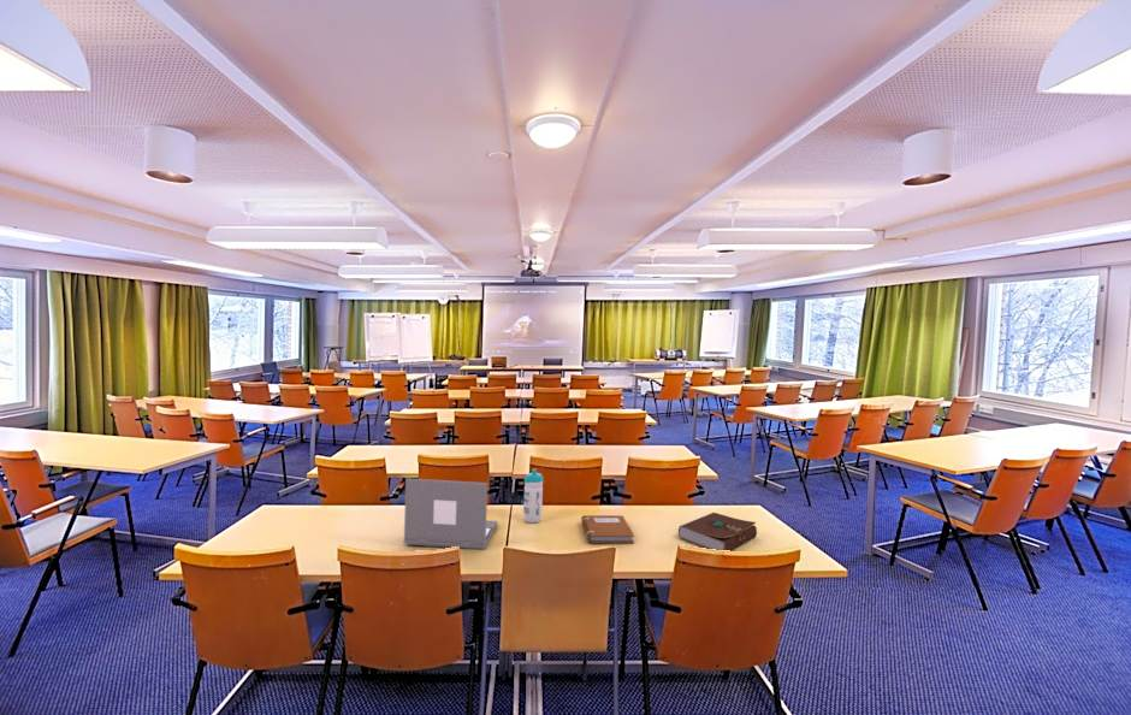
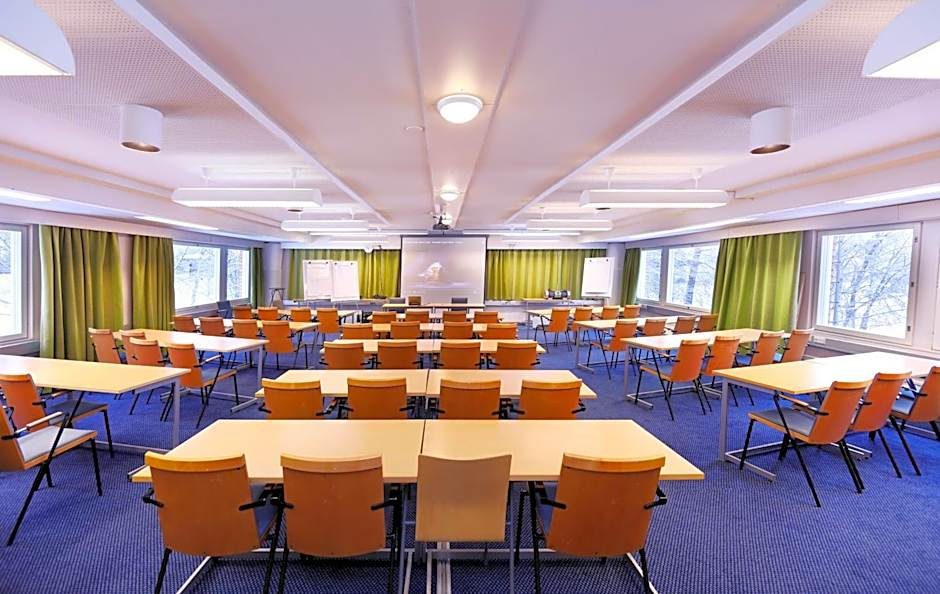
- book [677,512,758,551]
- laptop [402,477,499,550]
- notebook [580,514,635,544]
- water bottle [522,468,545,524]
